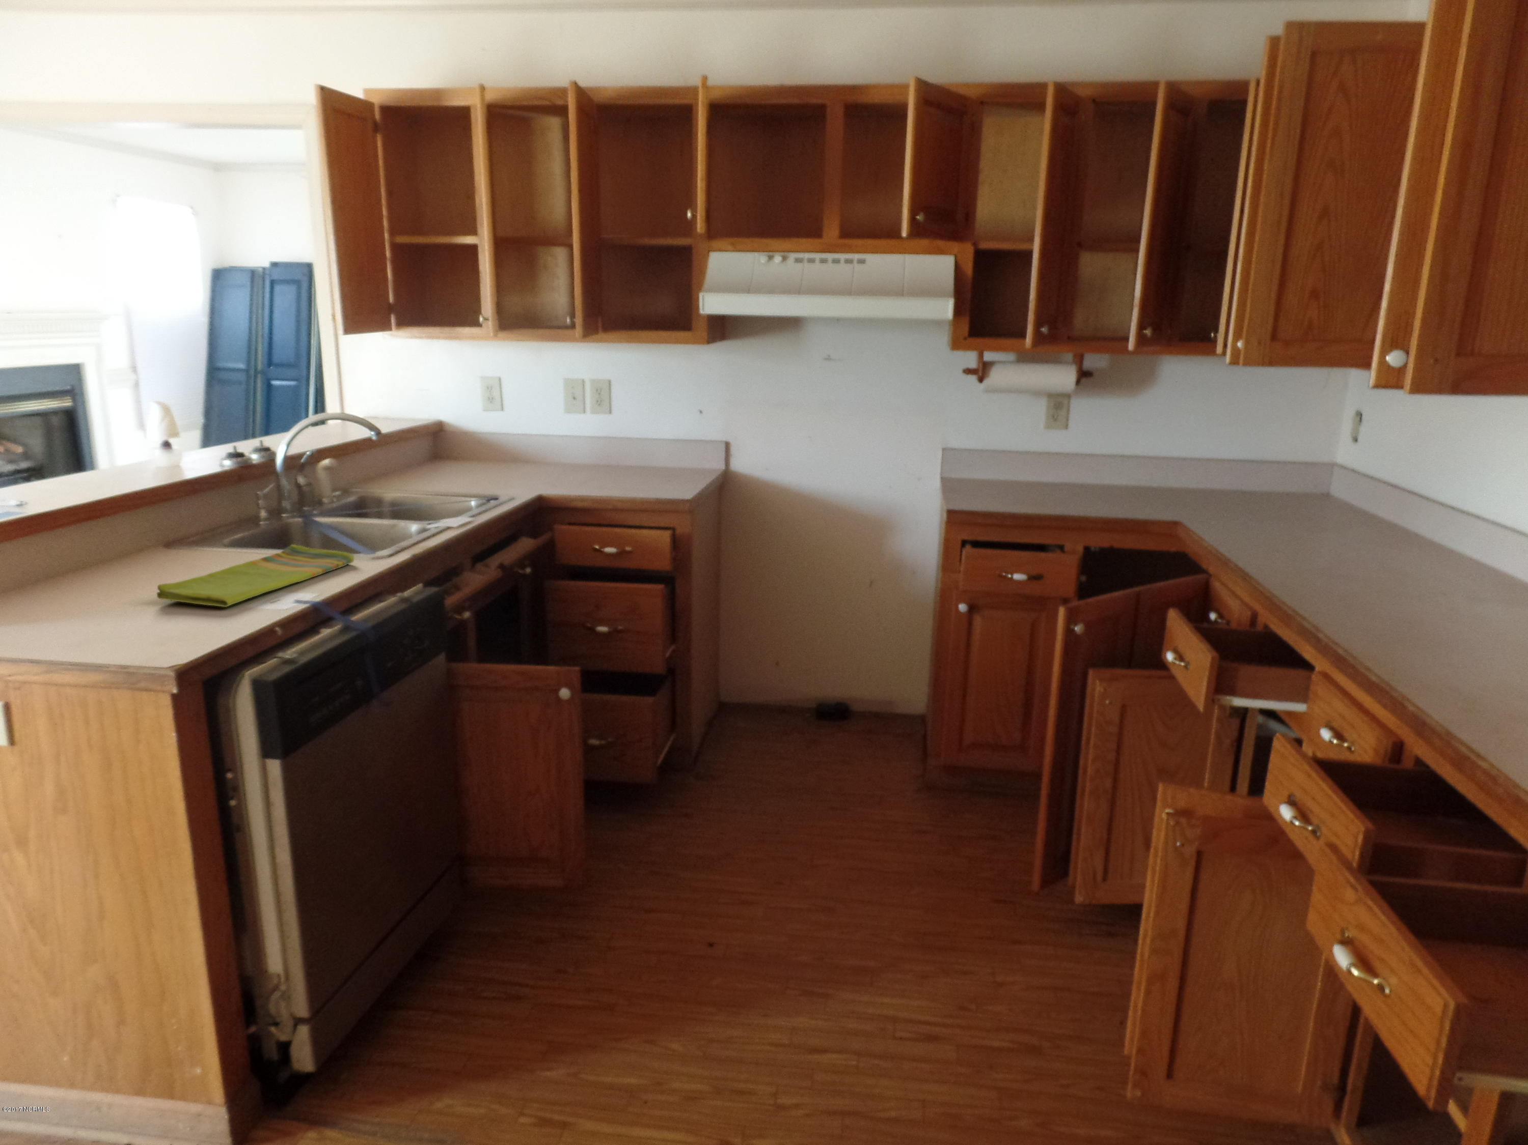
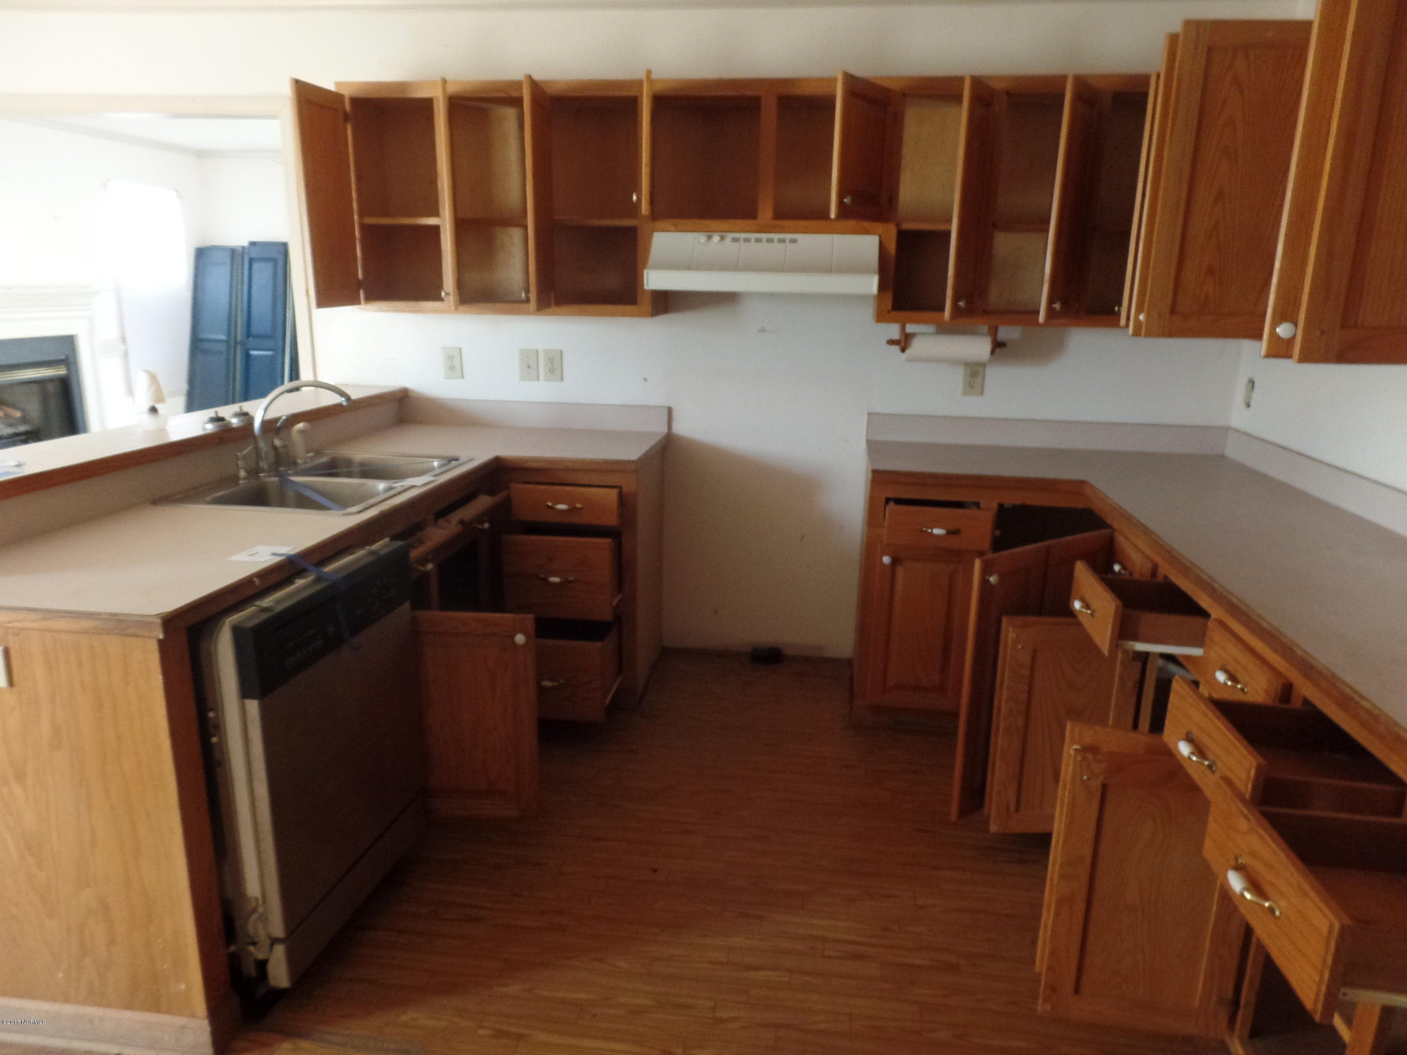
- dish towel [156,544,355,607]
